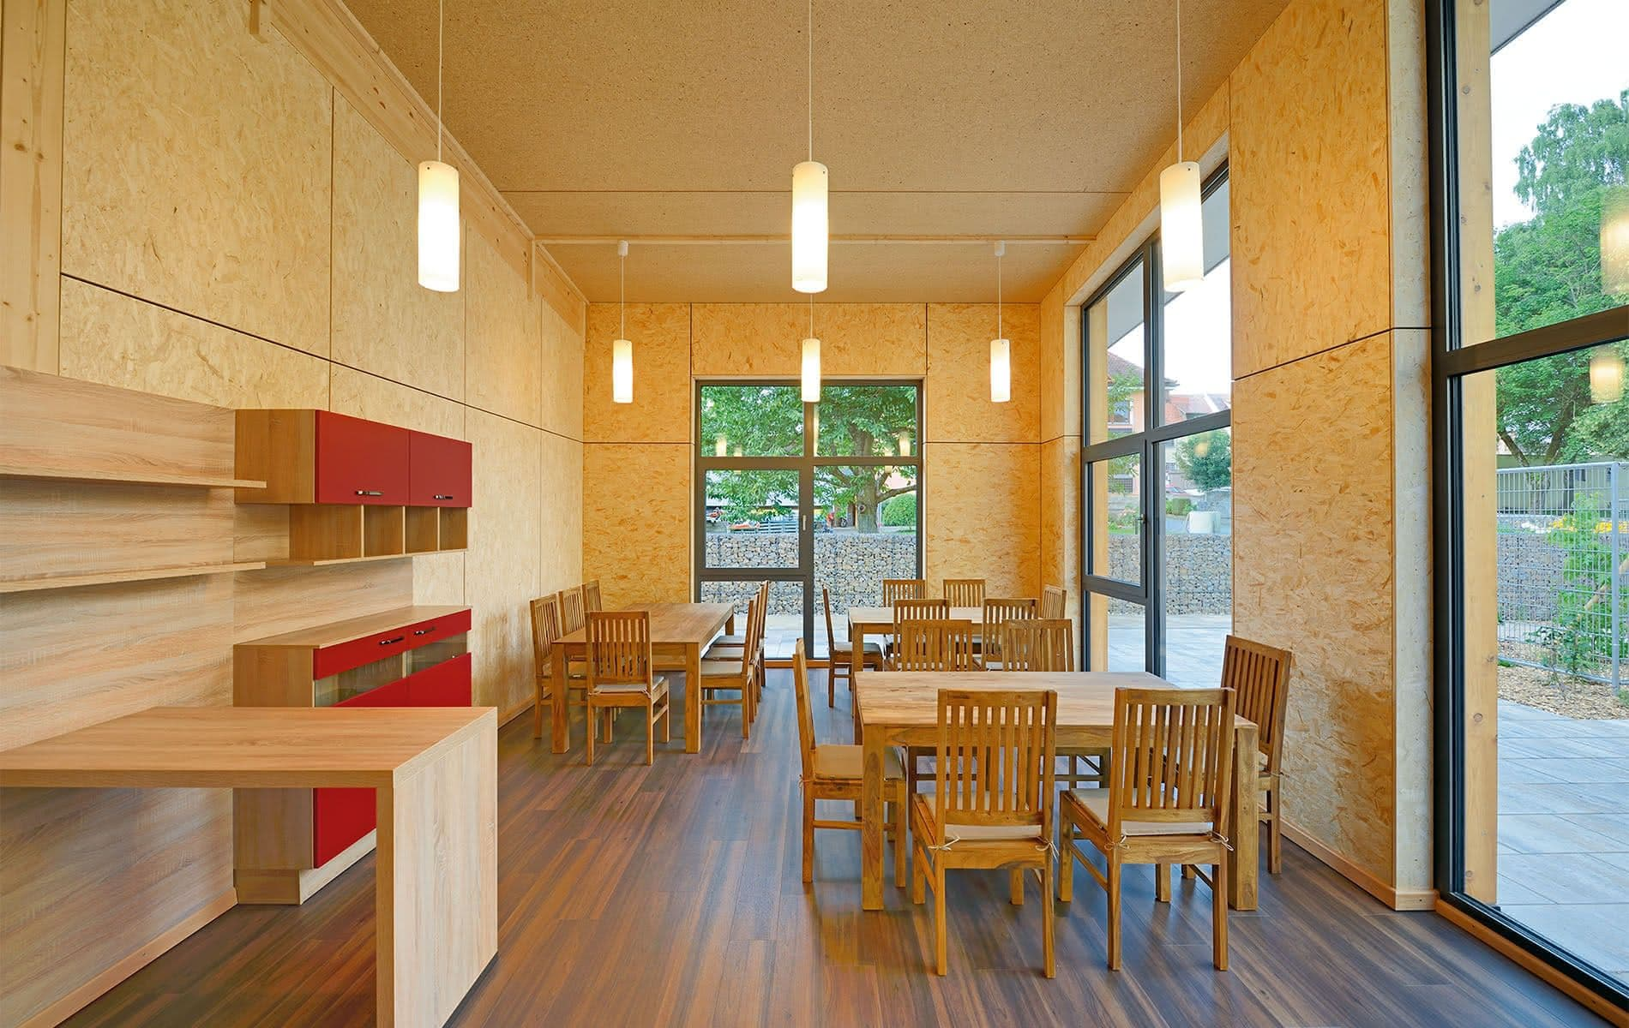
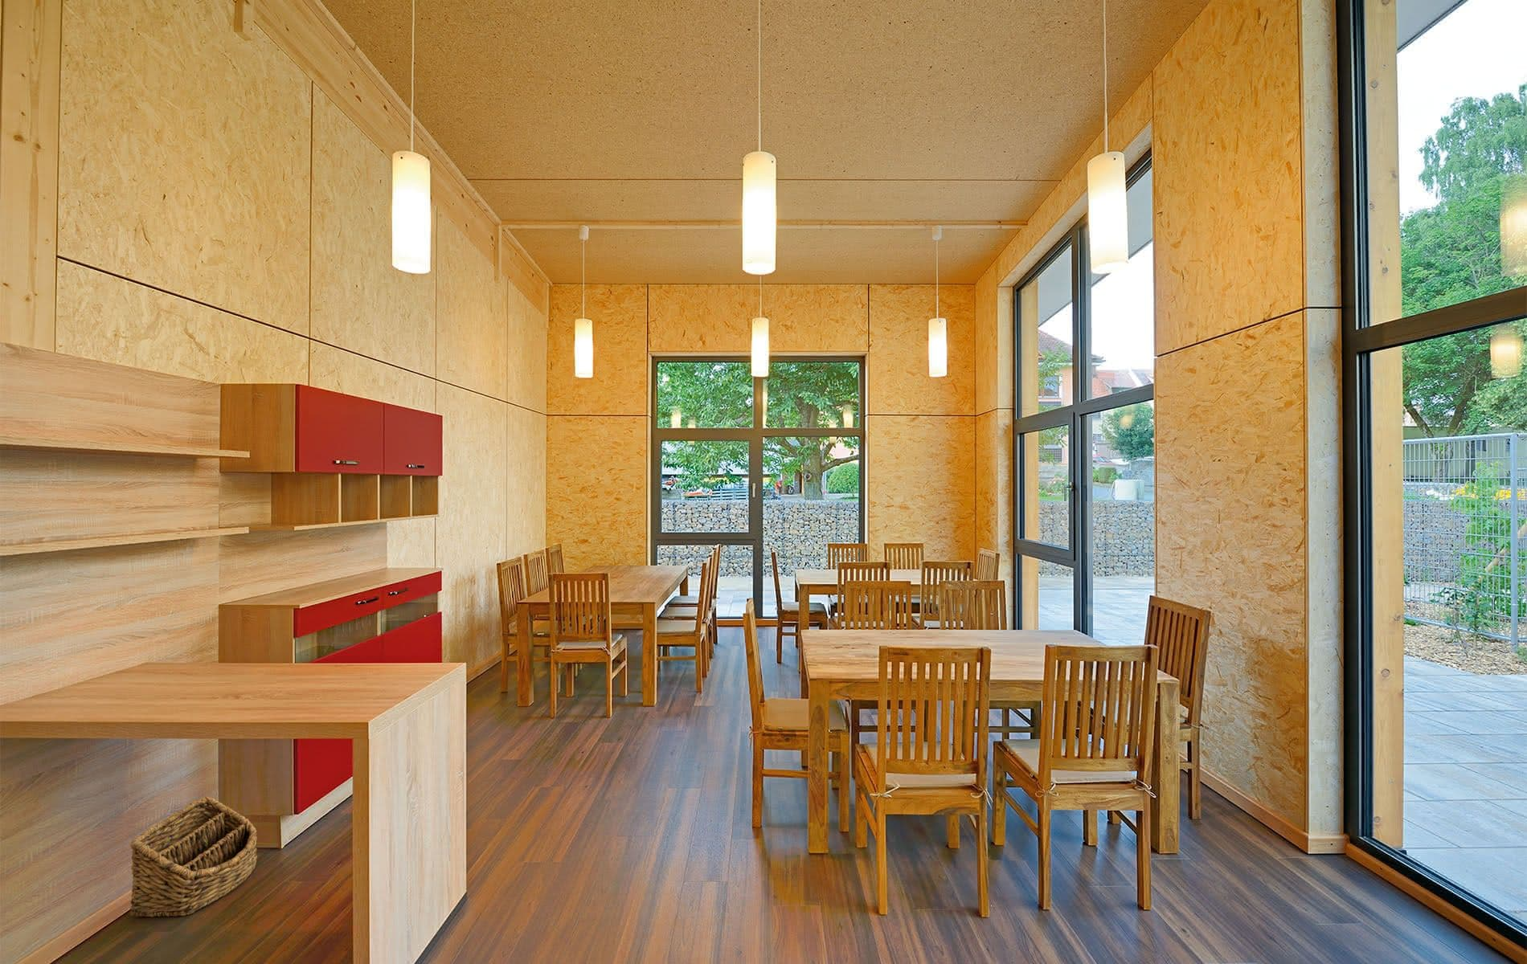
+ basket [130,796,258,917]
